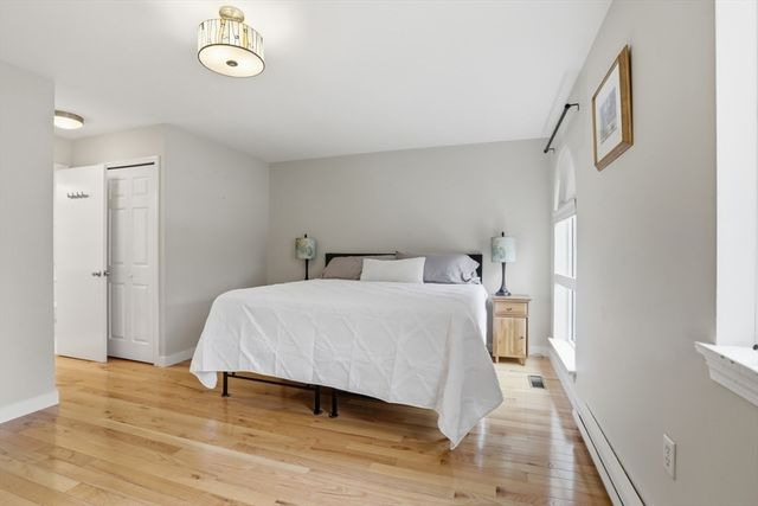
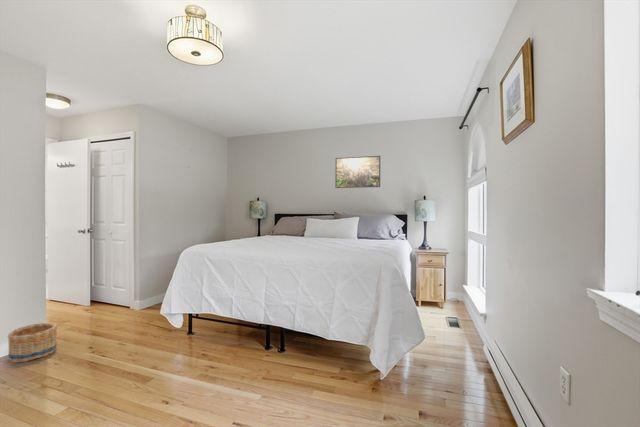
+ basket [7,322,58,363]
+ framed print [334,155,381,189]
